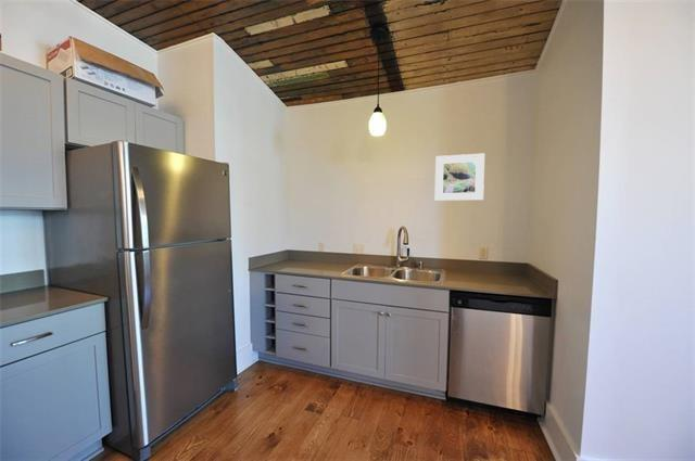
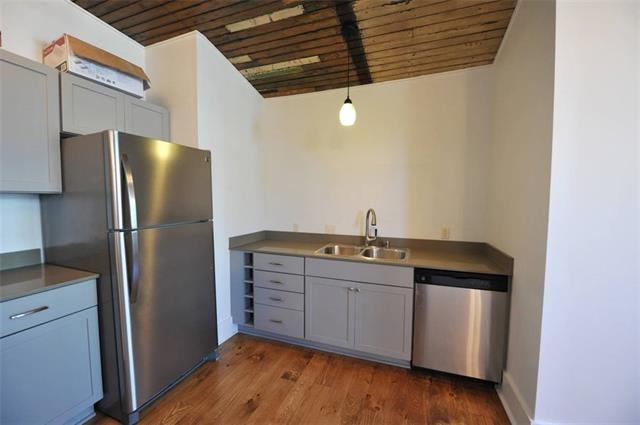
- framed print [434,152,485,202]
